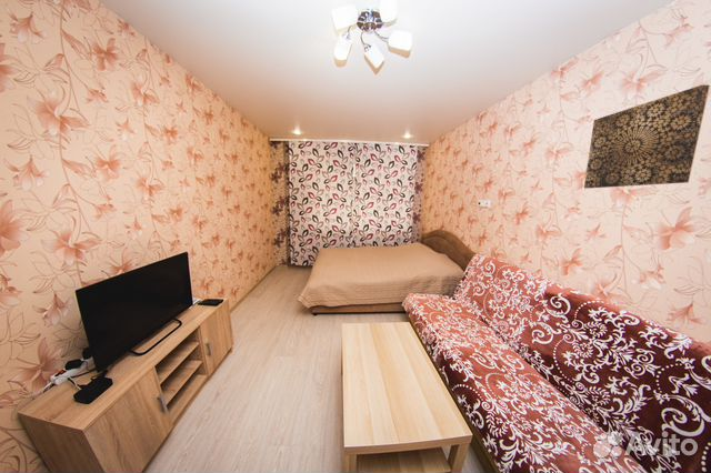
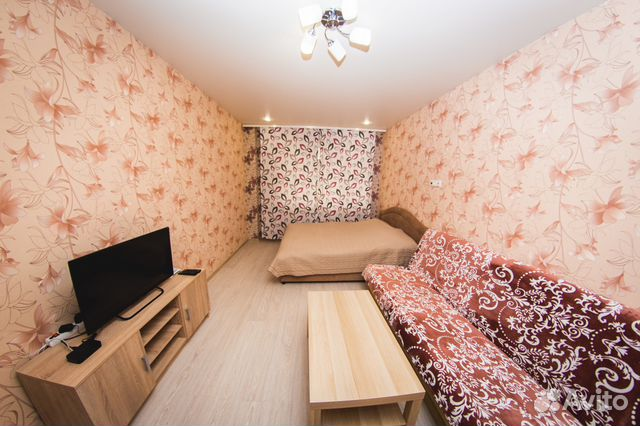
- wall art [583,84,711,189]
